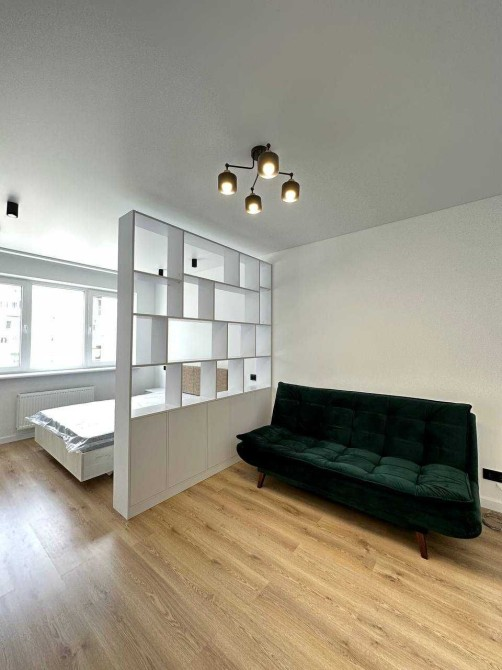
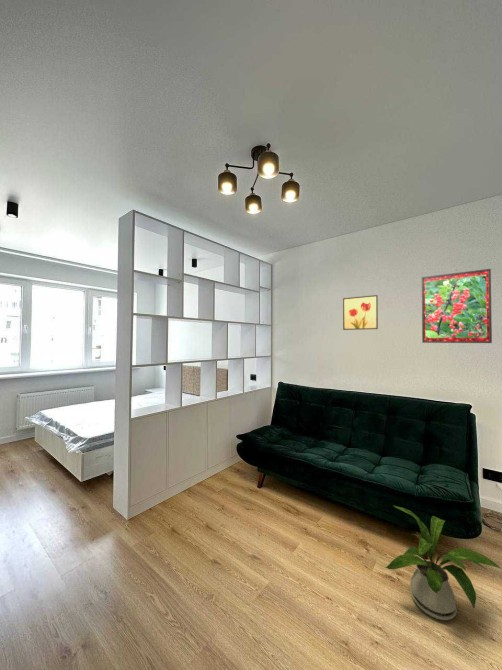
+ house plant [385,504,502,621]
+ wall art [342,294,379,331]
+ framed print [421,268,493,344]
